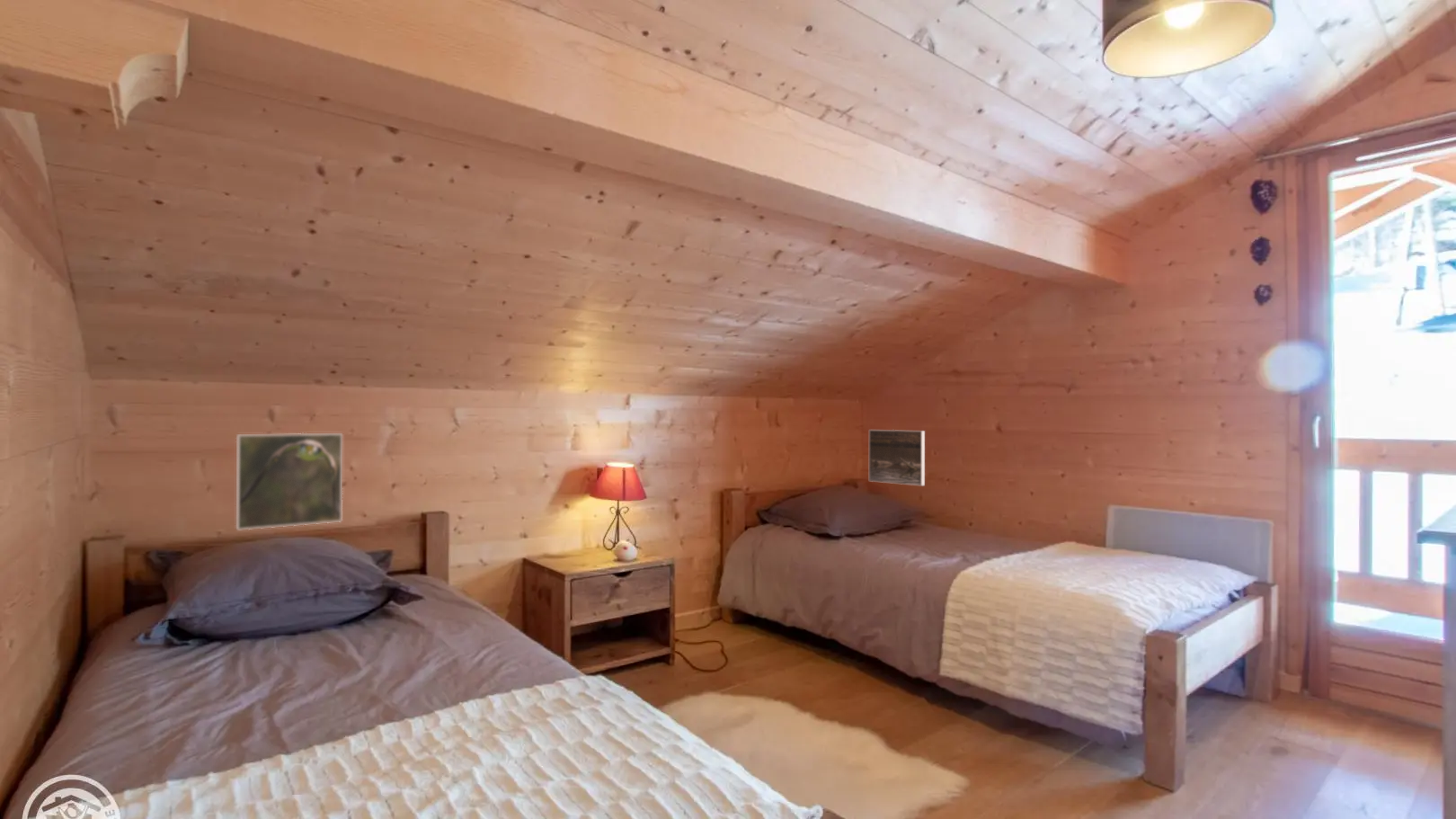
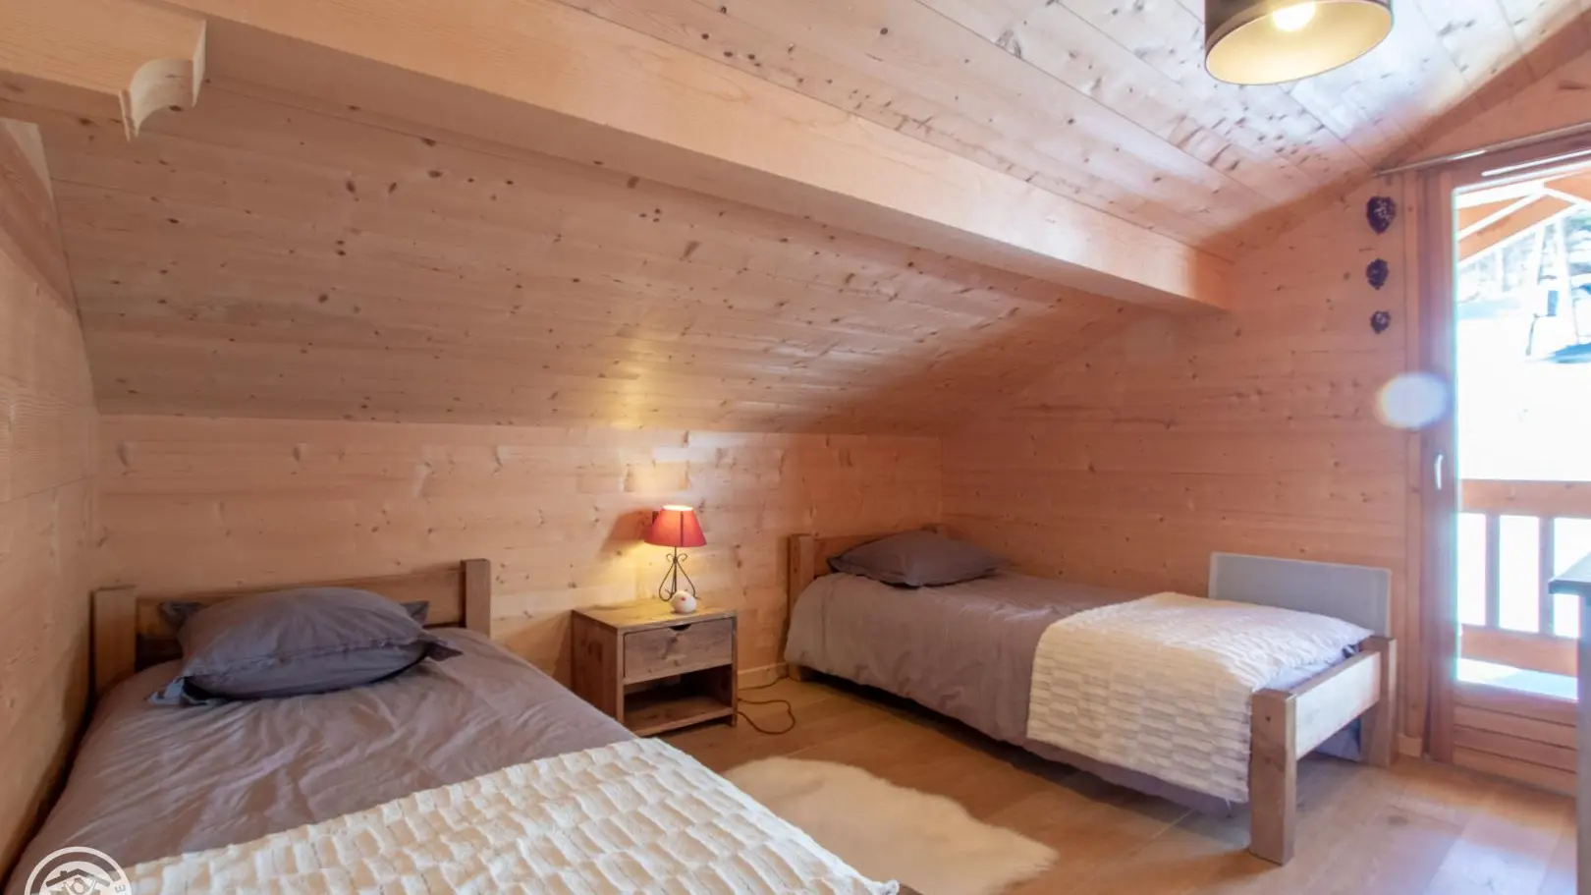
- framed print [235,432,343,531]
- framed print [868,429,926,486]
